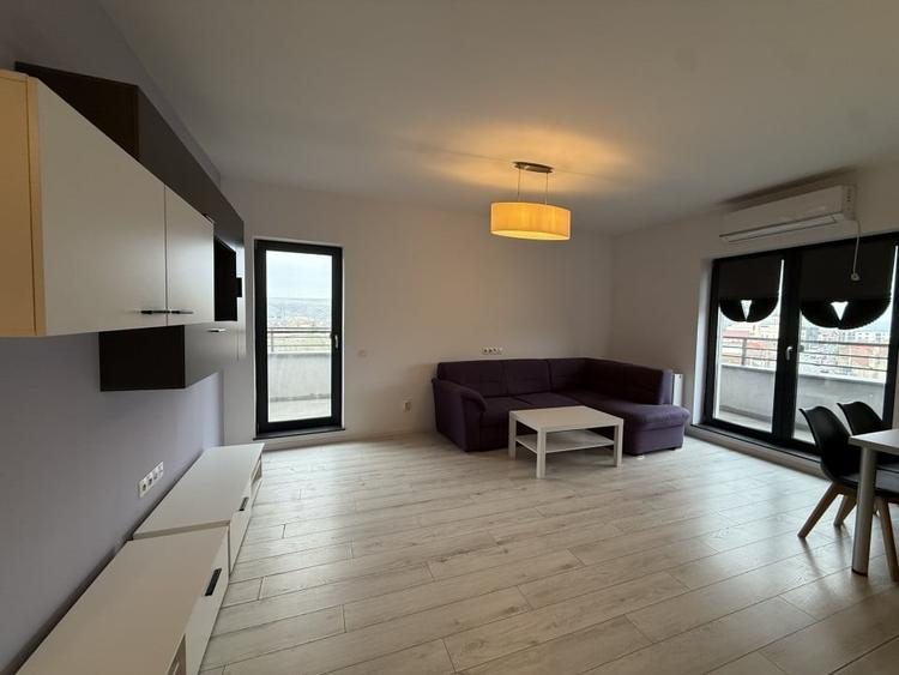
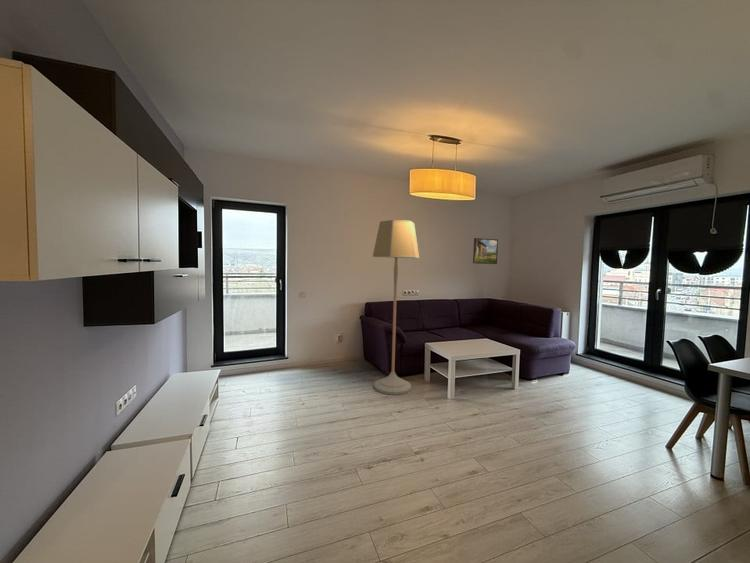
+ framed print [472,237,499,265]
+ floor lamp [372,219,420,396]
